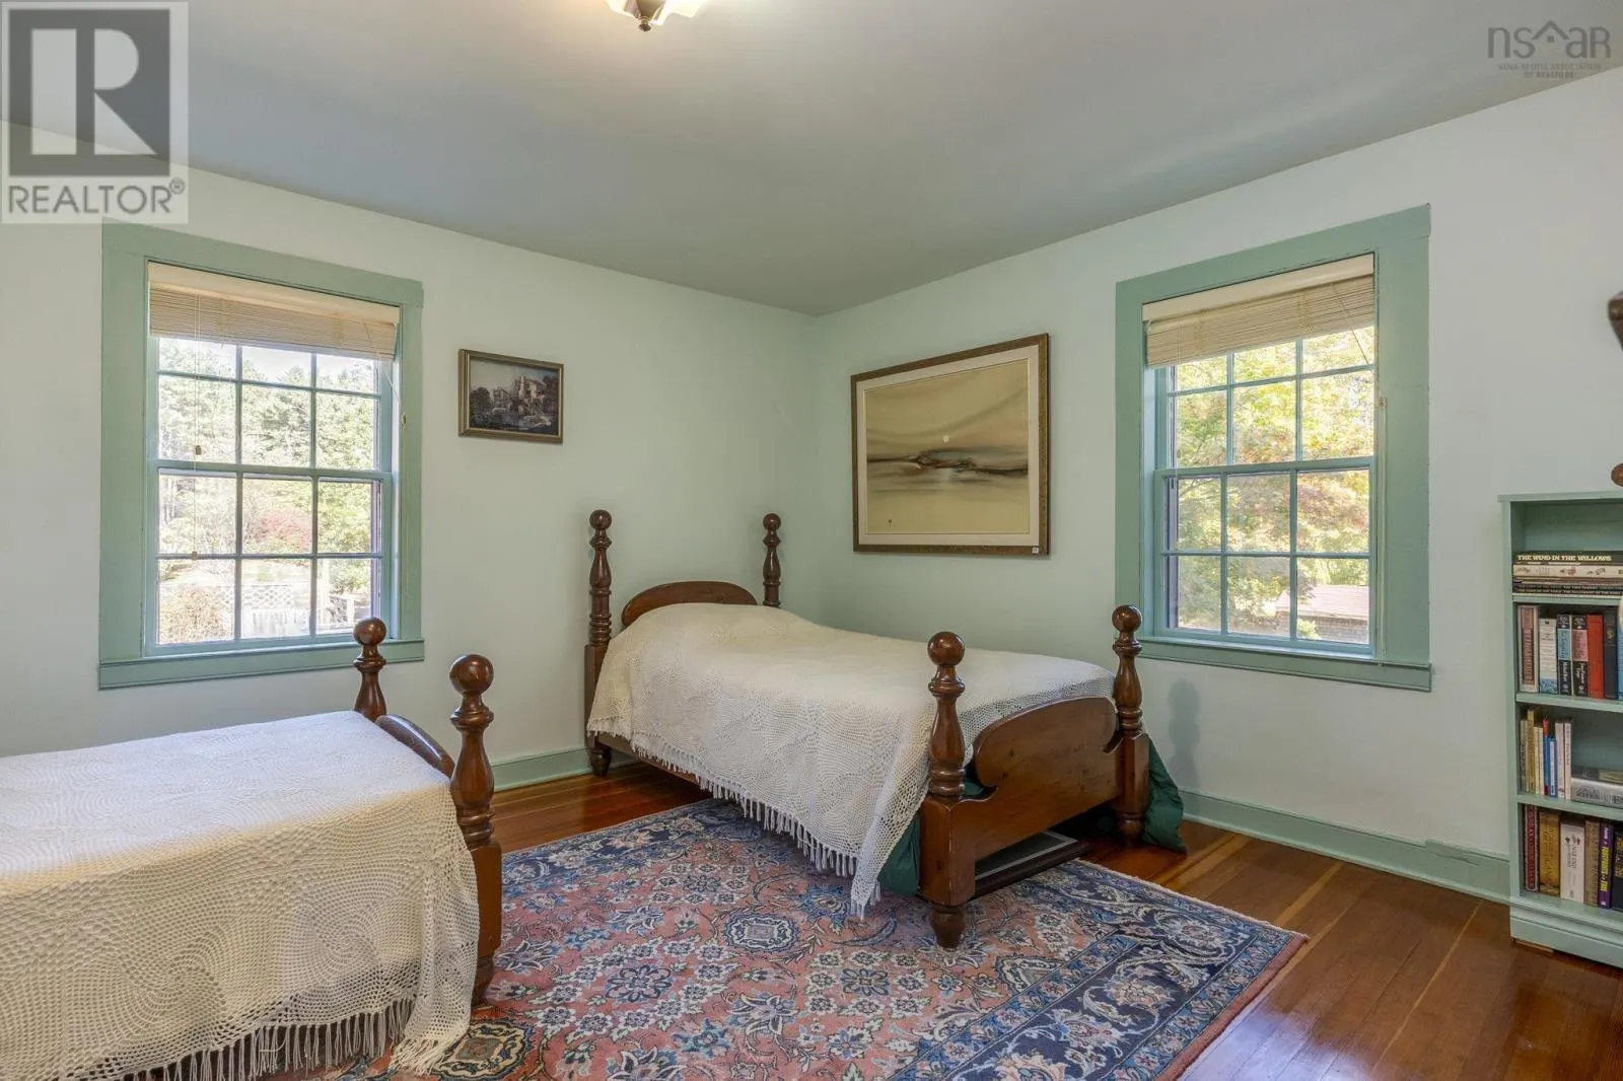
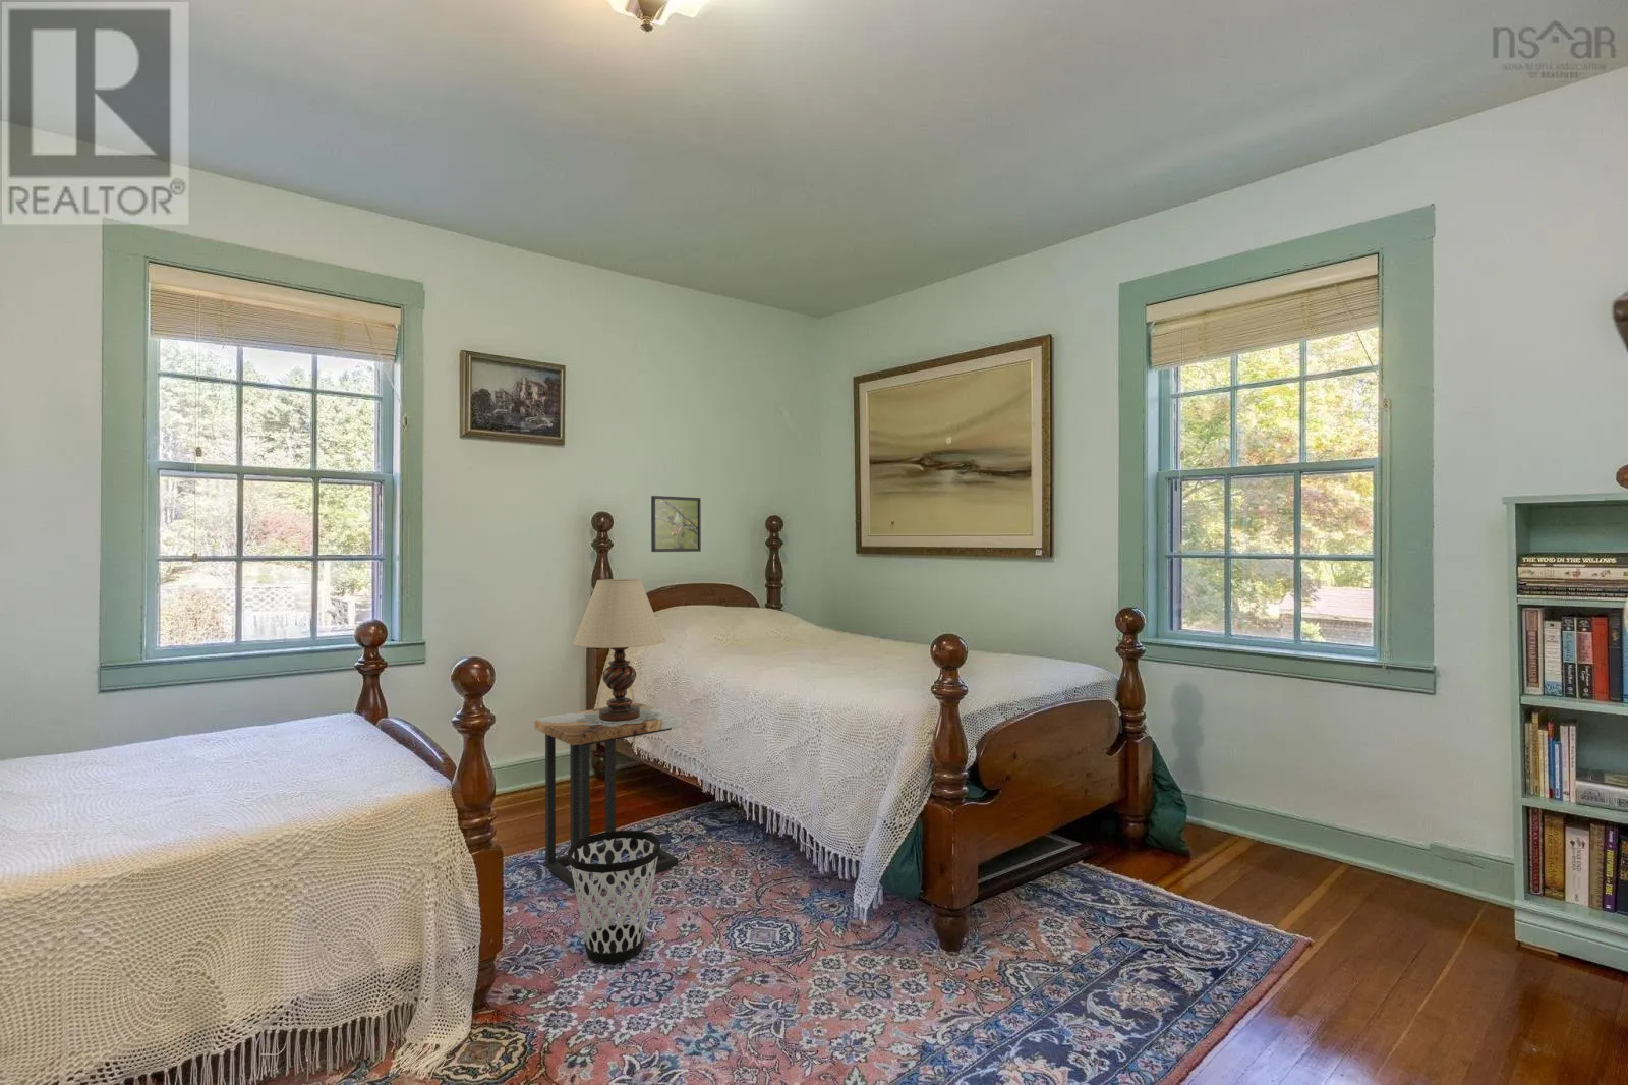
+ table lamp [571,578,666,727]
+ wastebasket [566,829,661,964]
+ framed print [650,494,702,552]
+ side table [534,702,681,897]
